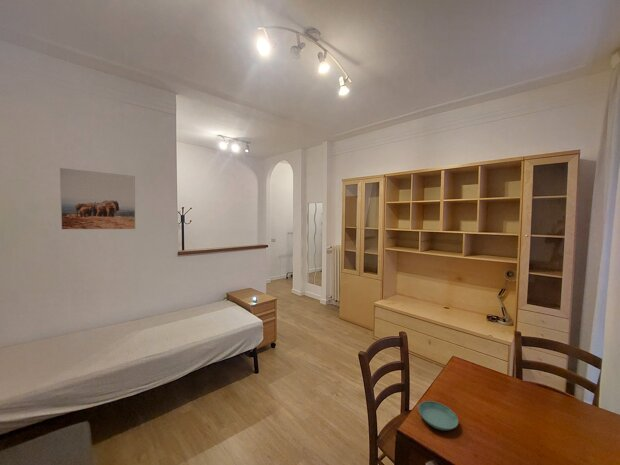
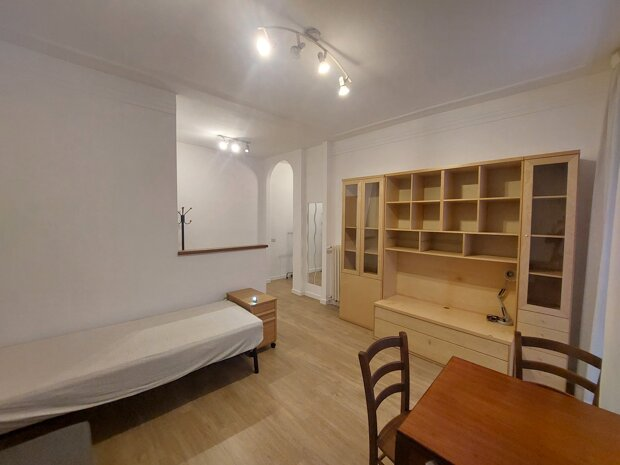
- saucer [418,400,459,431]
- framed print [59,167,136,231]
